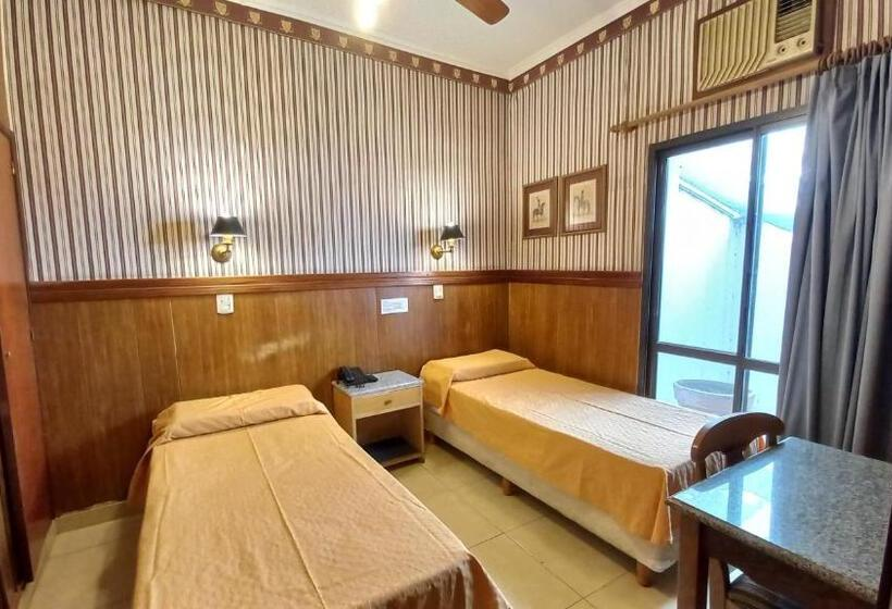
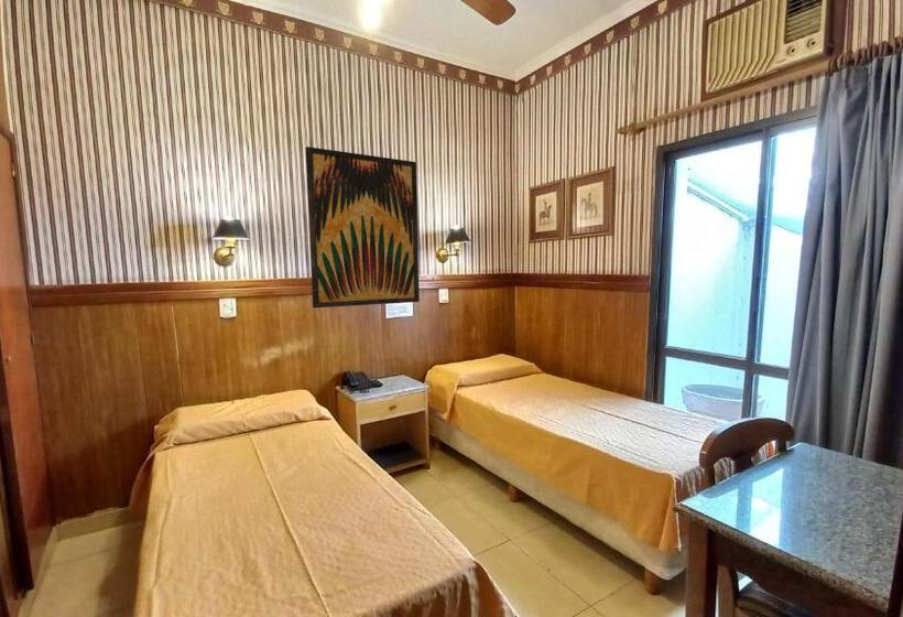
+ wall art [304,145,421,308]
